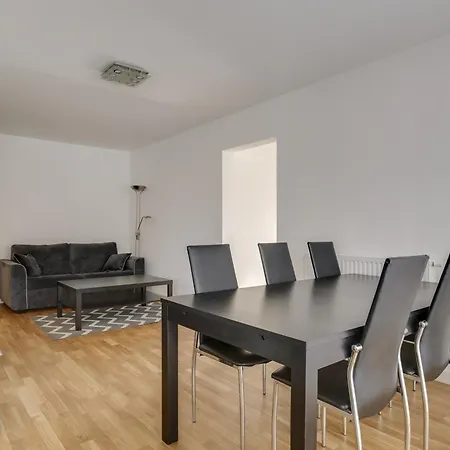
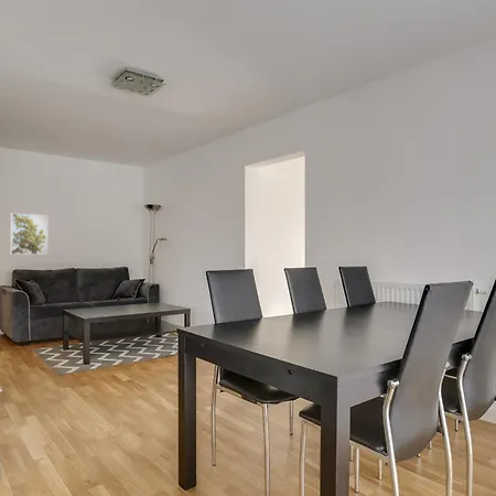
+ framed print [10,213,48,256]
